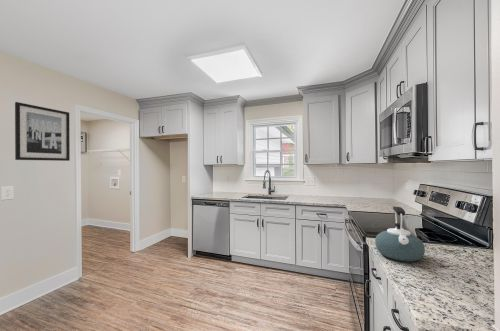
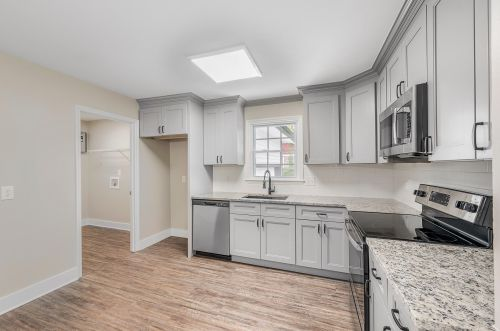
- kettle [374,206,426,263]
- wall art [14,101,71,162]
